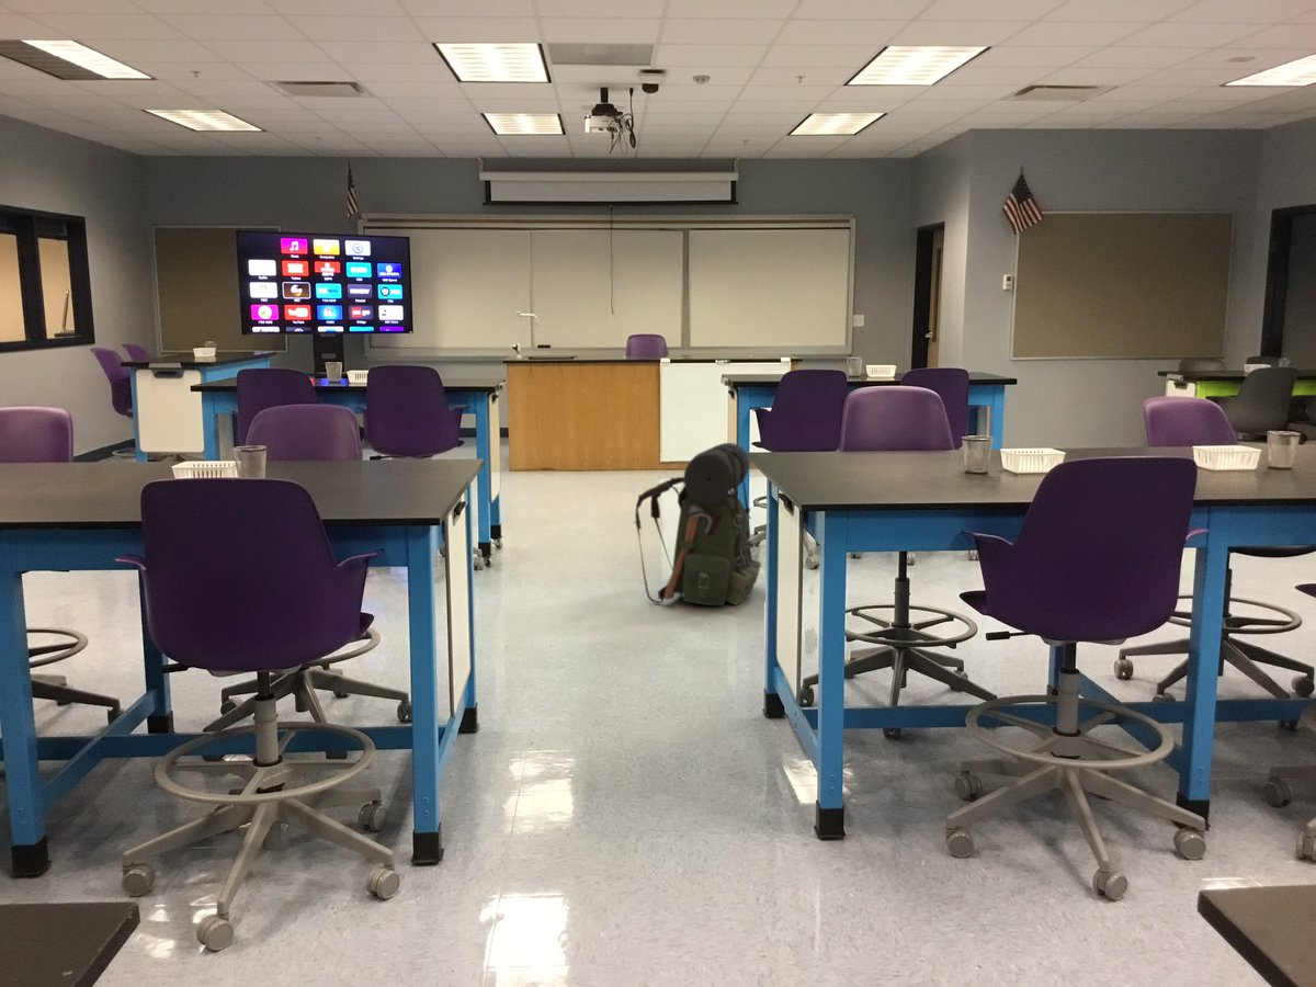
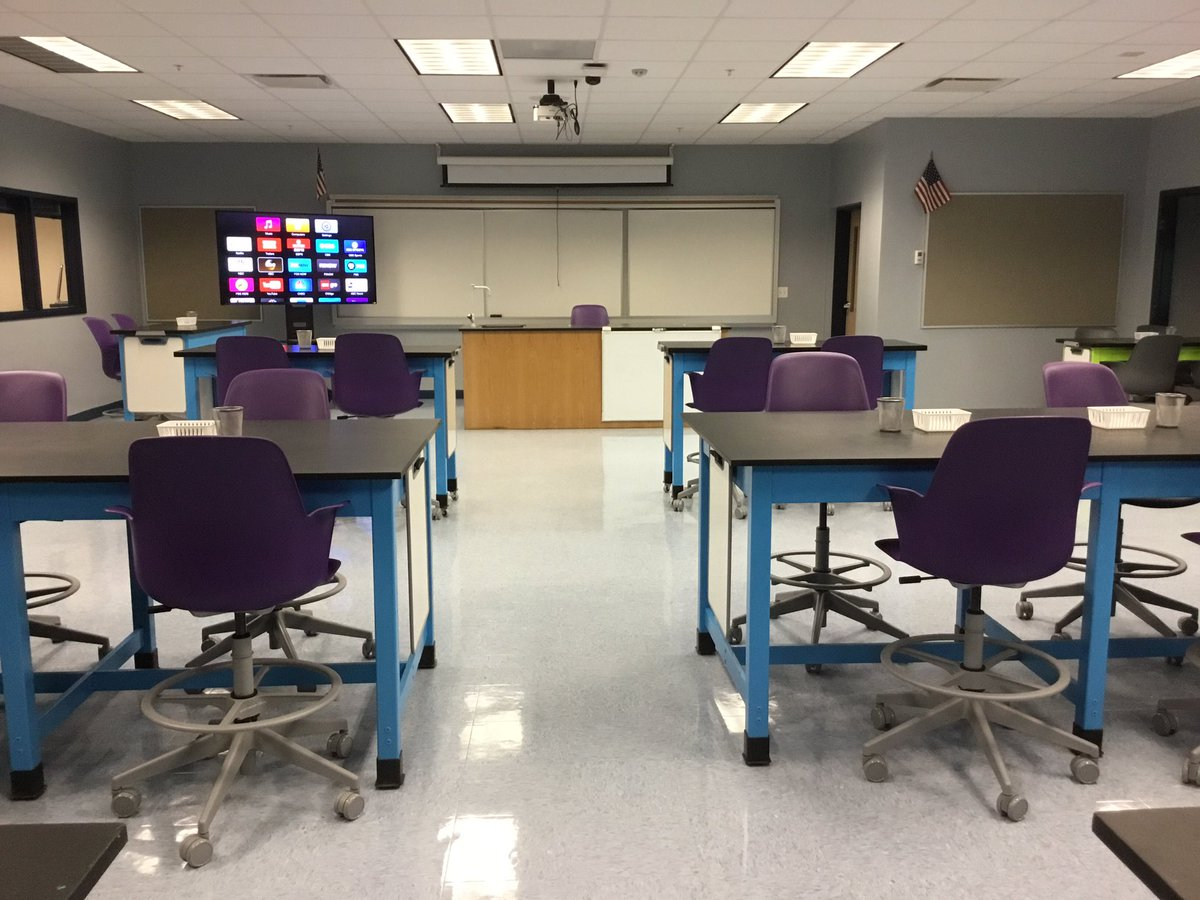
- backpack [633,442,762,606]
